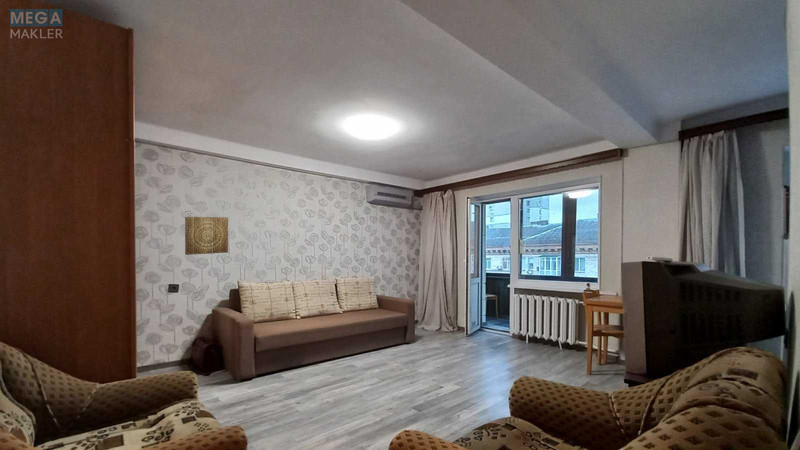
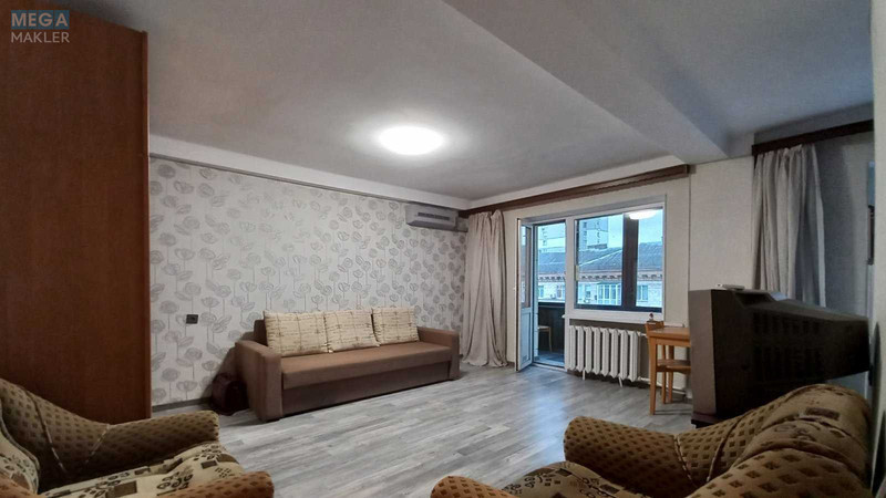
- wall art [184,216,229,256]
